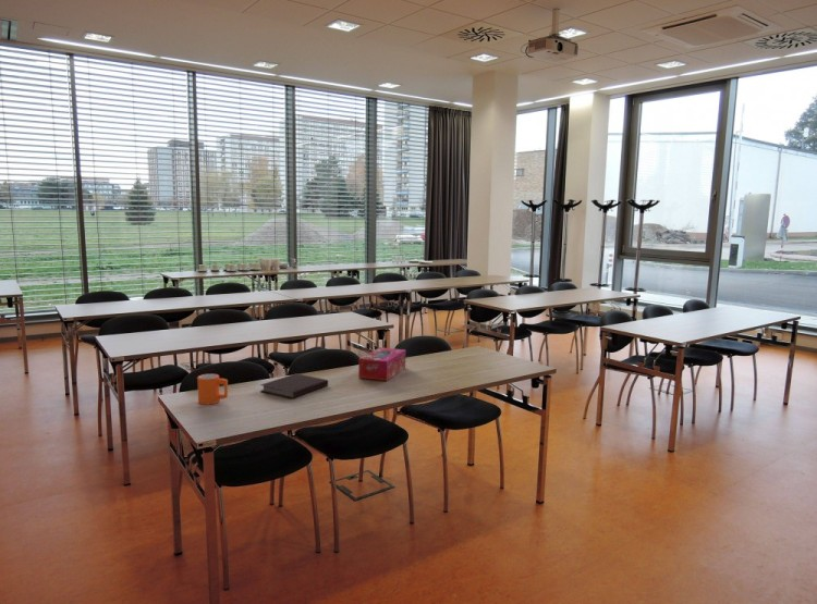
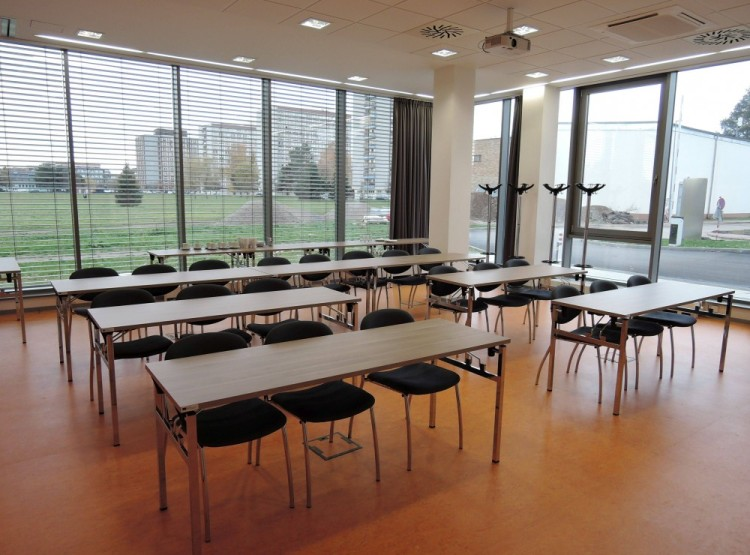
- notebook [259,372,329,399]
- tissue box [357,346,406,382]
- mug [196,373,229,405]
